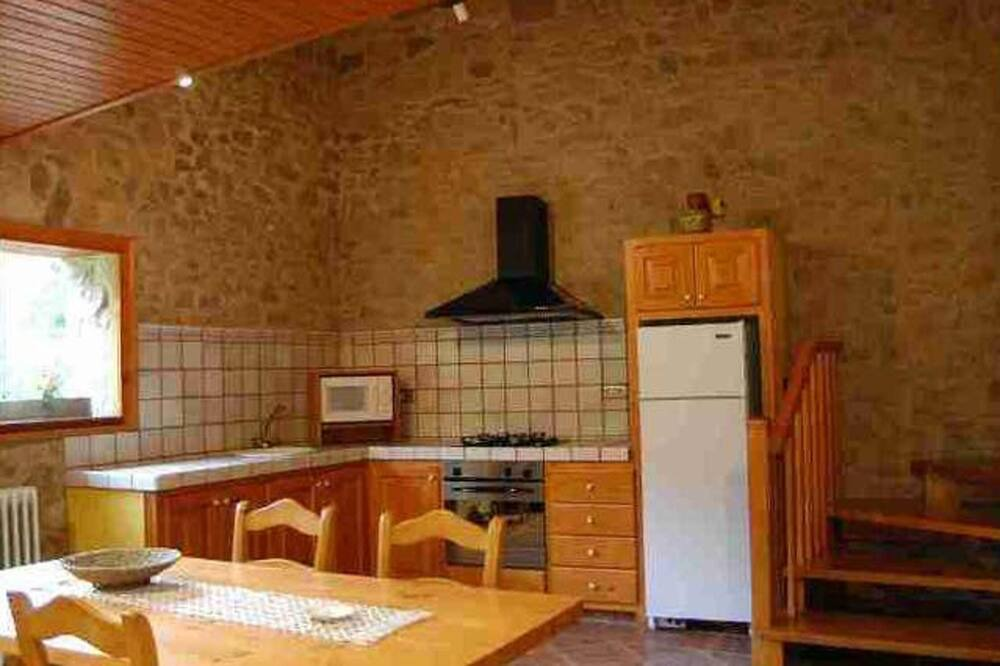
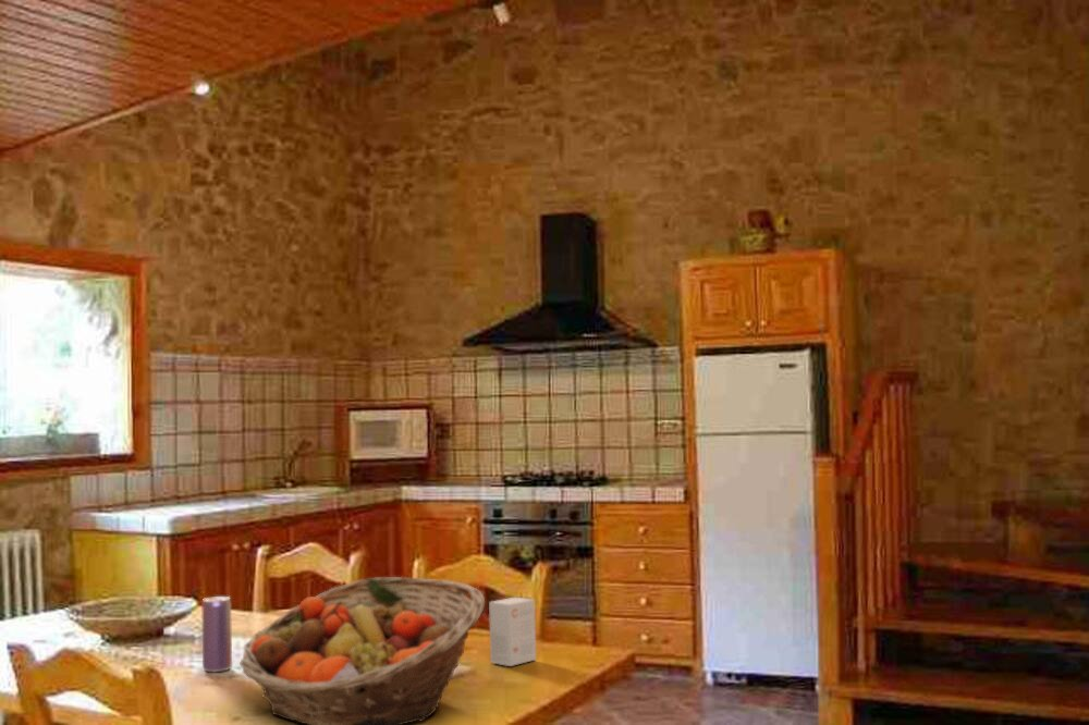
+ small box [488,597,537,667]
+ beverage can [201,595,233,673]
+ fruit basket [238,576,486,725]
